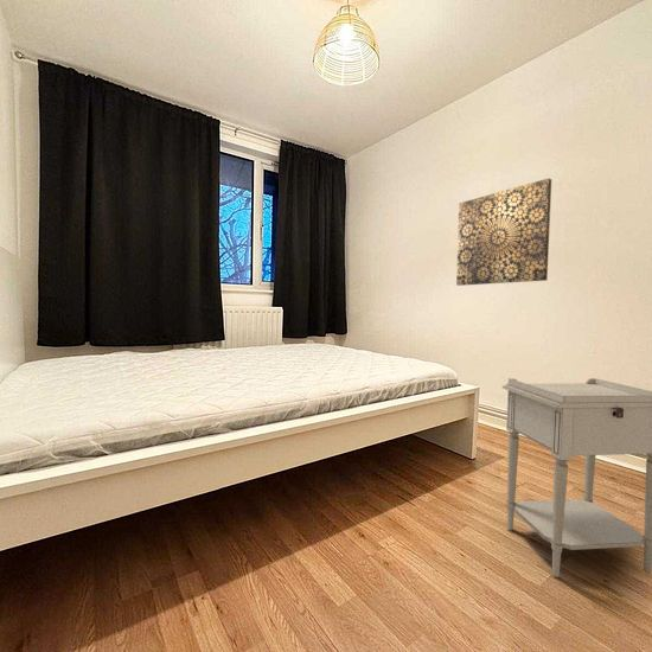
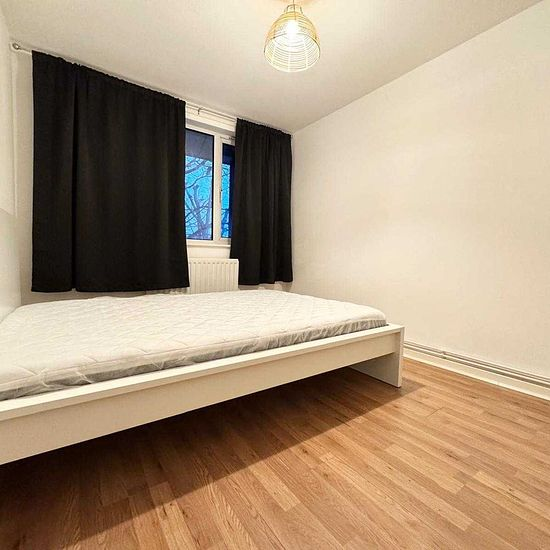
- nightstand [501,377,652,579]
- wall art [455,177,552,287]
